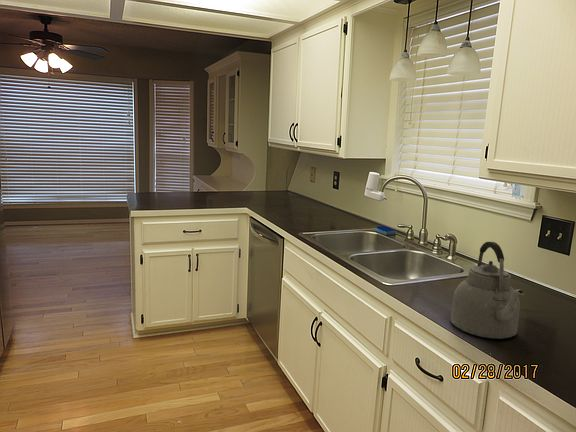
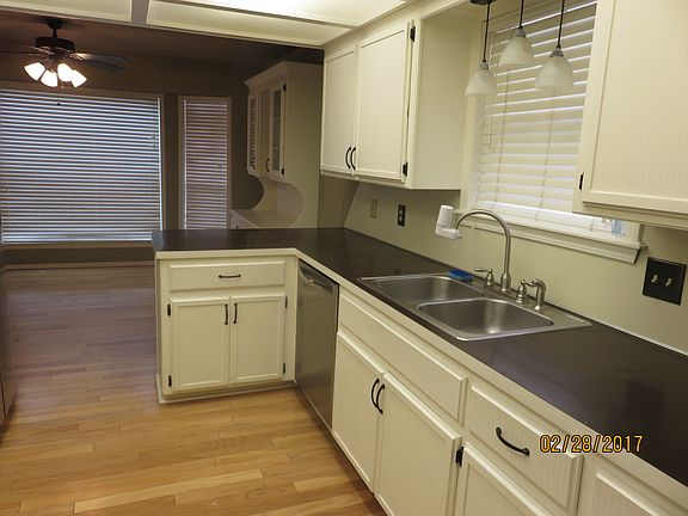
- kettle [450,241,526,340]
